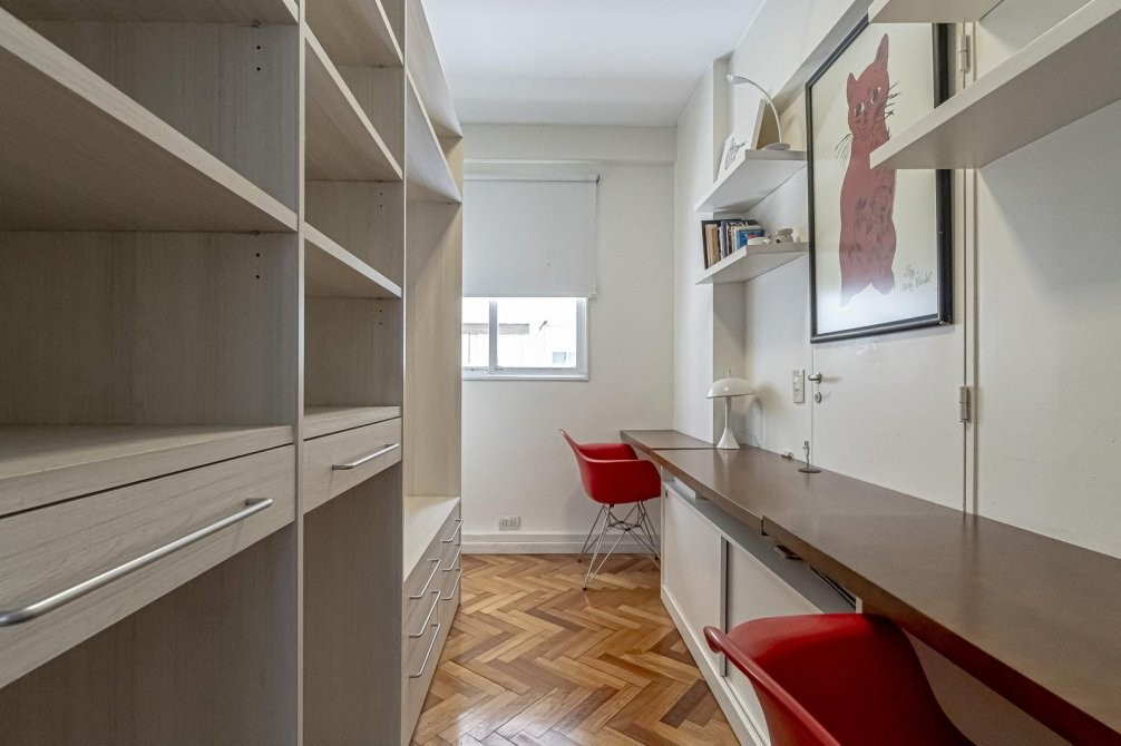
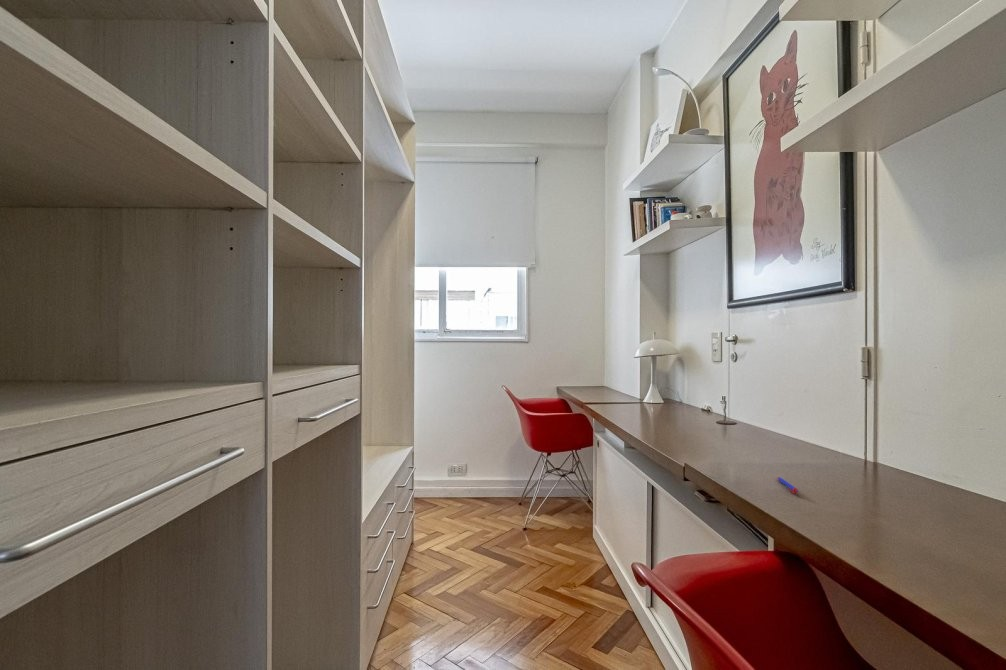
+ pen [776,476,799,494]
